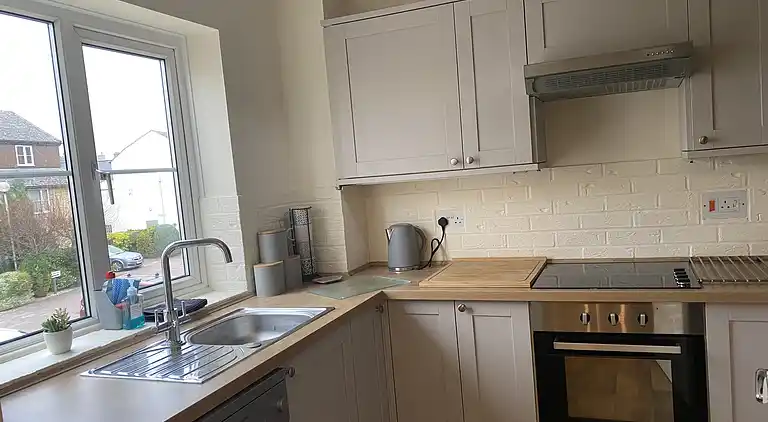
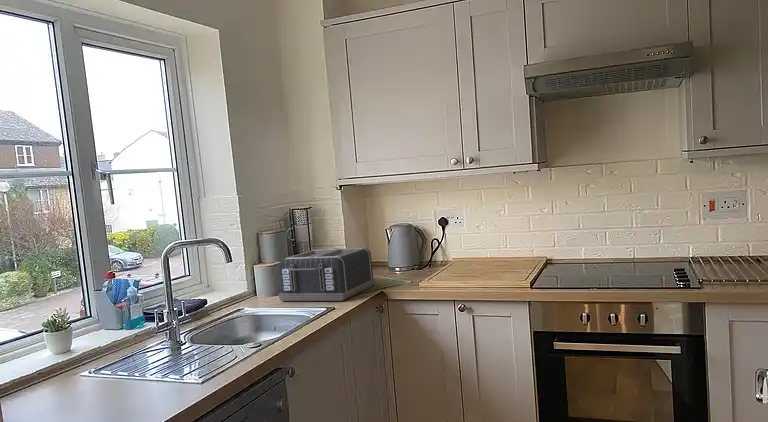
+ toaster [277,247,376,302]
